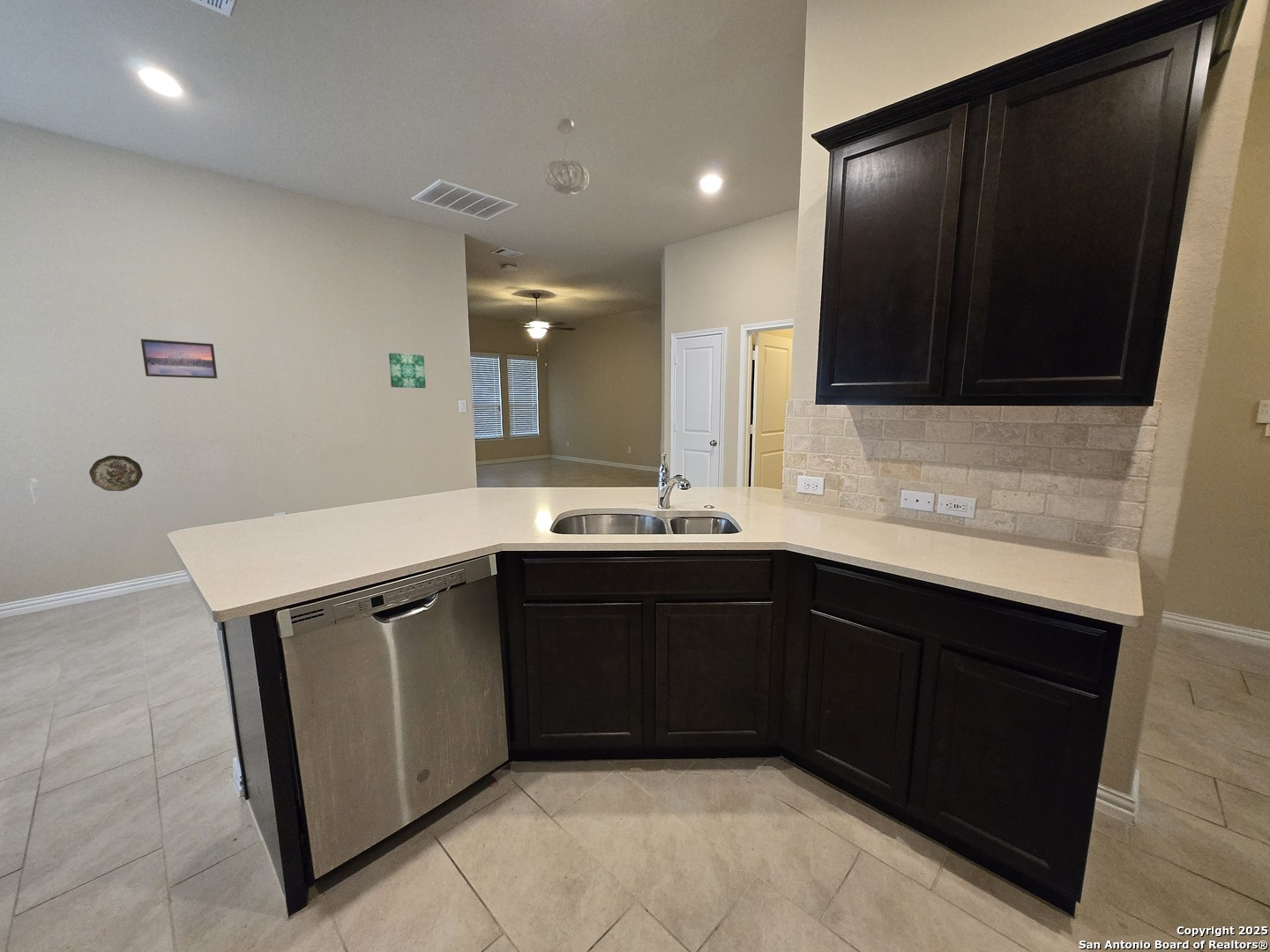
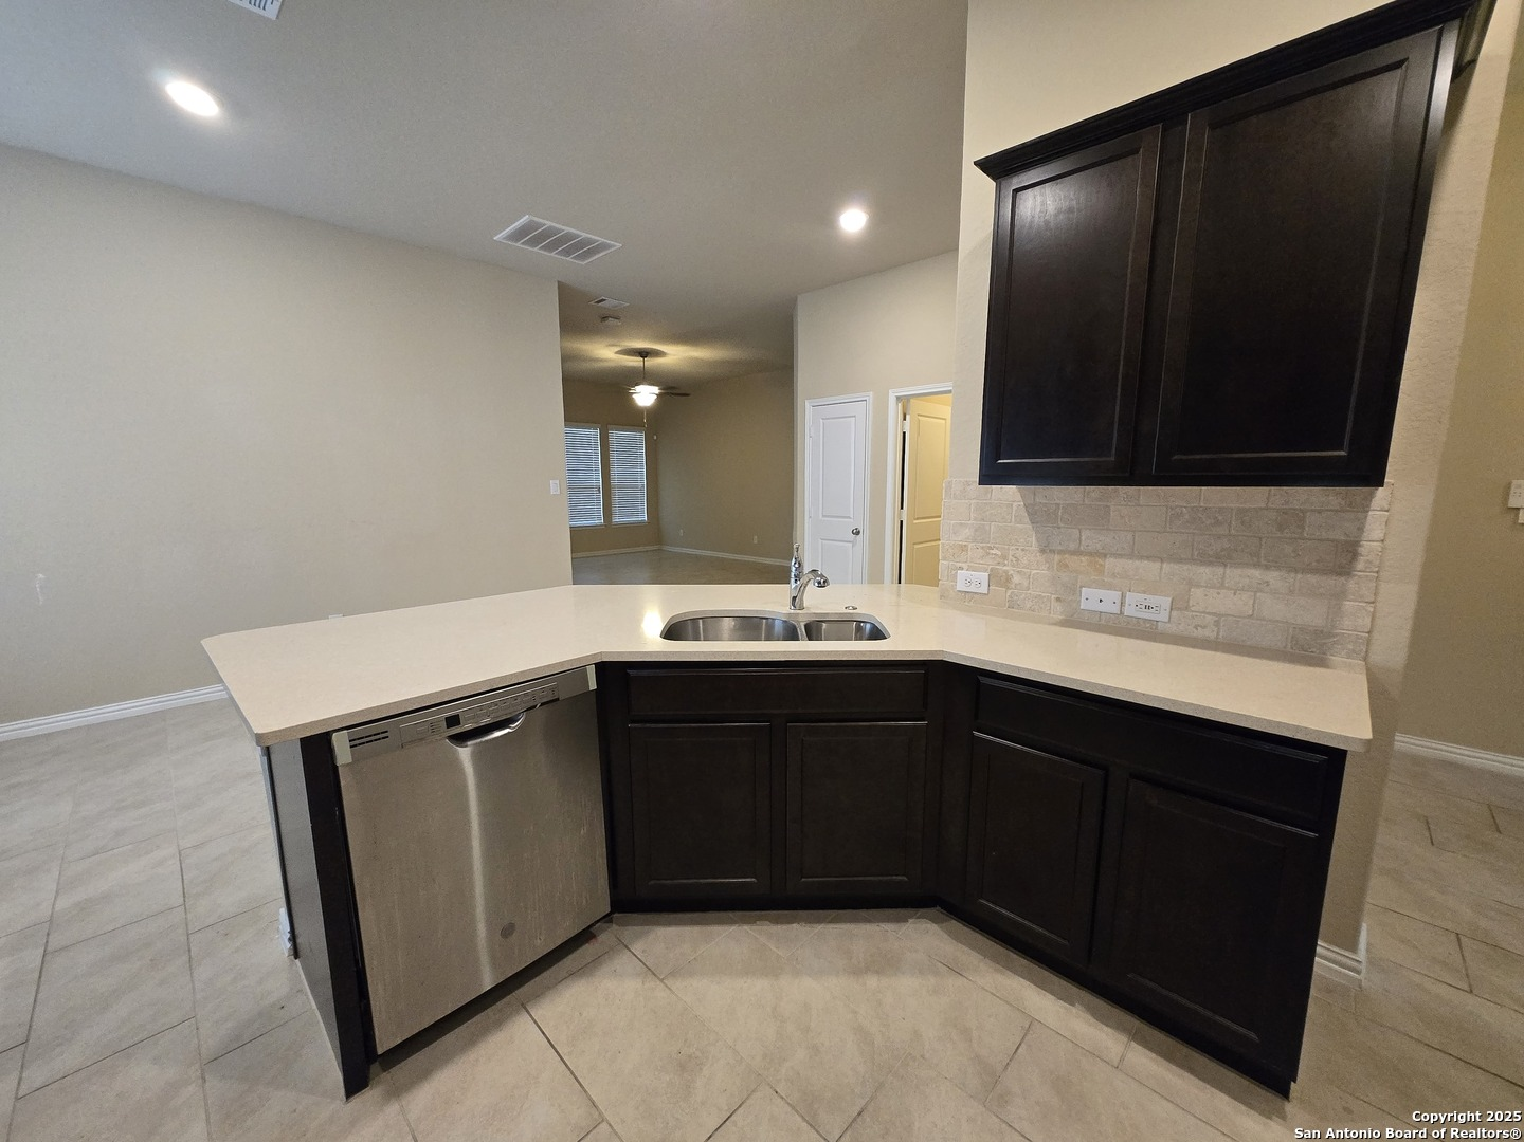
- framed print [140,338,218,379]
- decorative plate [88,455,144,492]
- wall art [388,352,427,389]
- pendant light [543,117,590,196]
